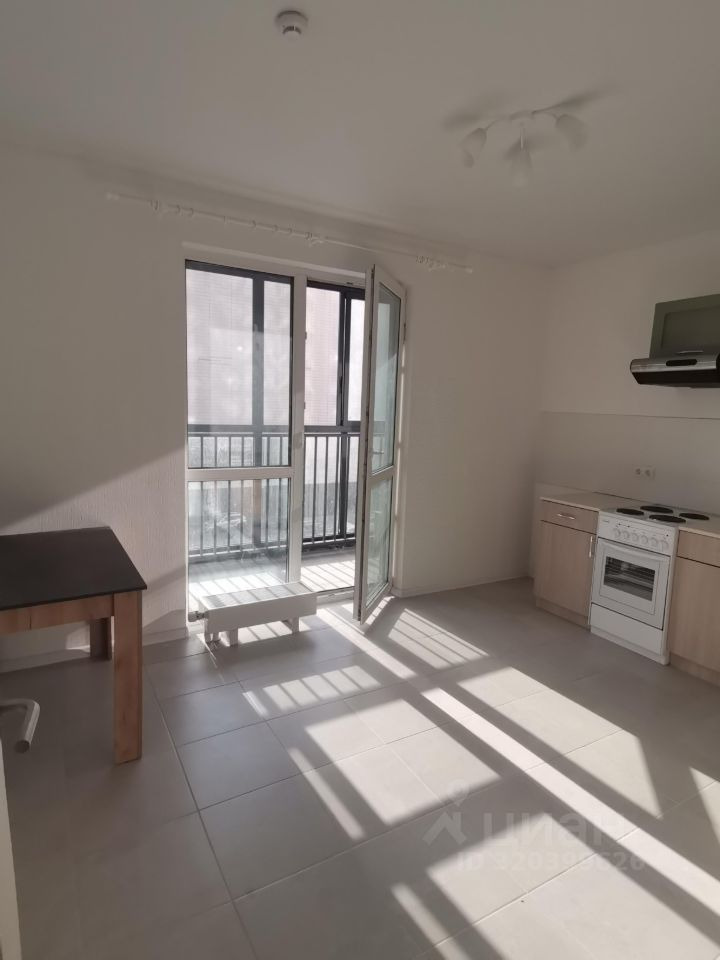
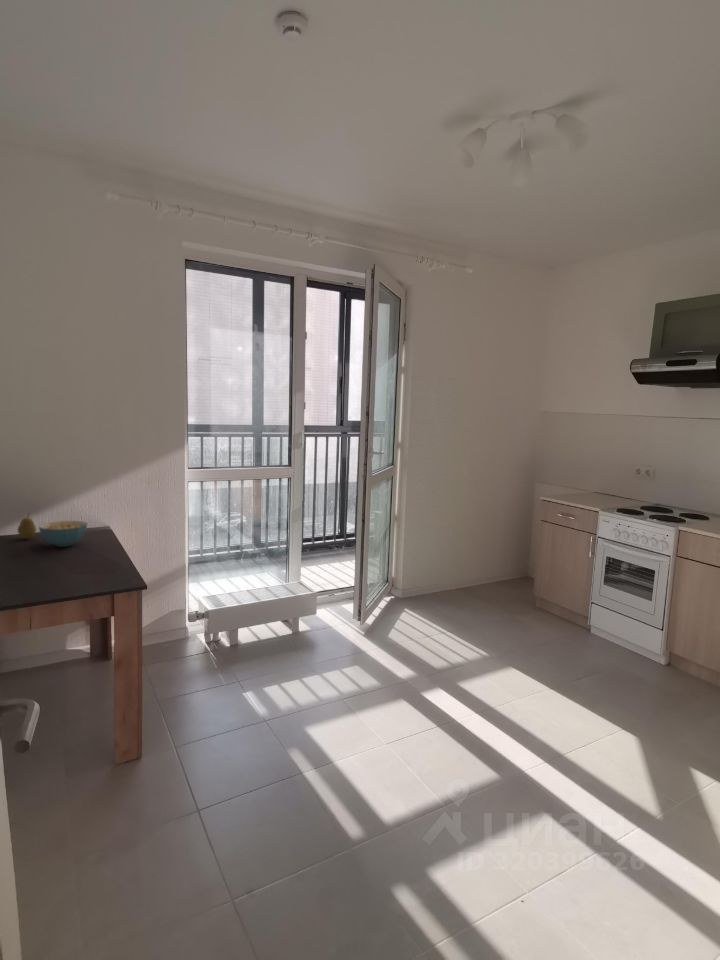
+ fruit [16,512,37,540]
+ cereal bowl [38,520,88,548]
